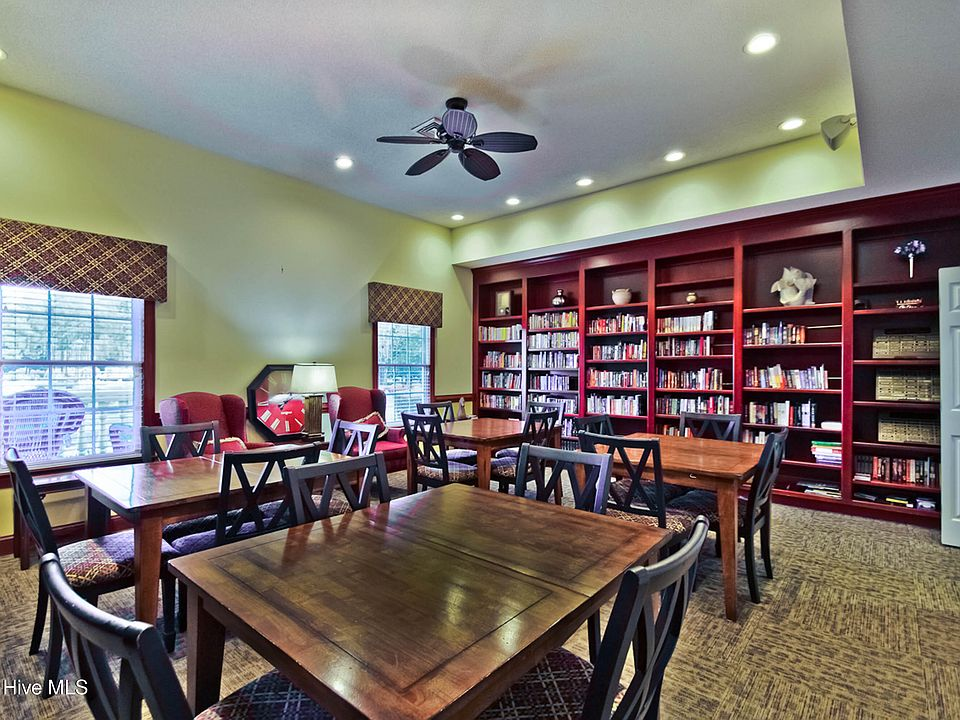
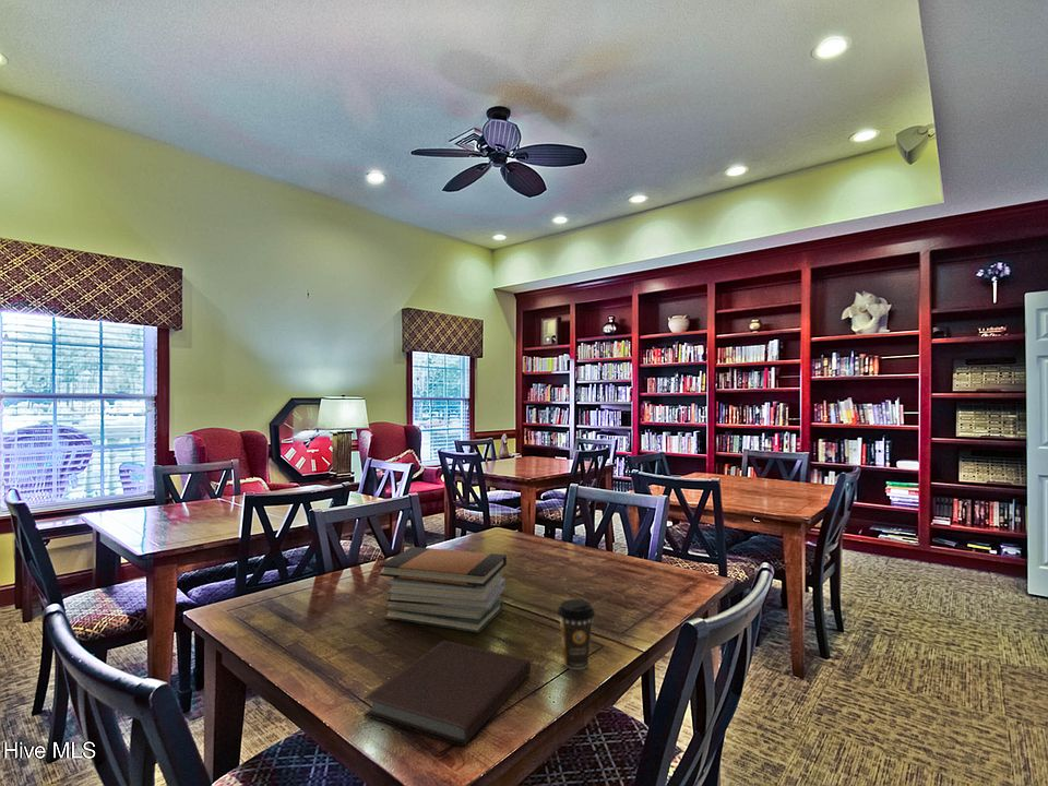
+ notebook [362,639,532,747]
+ coffee cup [557,598,596,670]
+ book stack [379,546,508,634]
